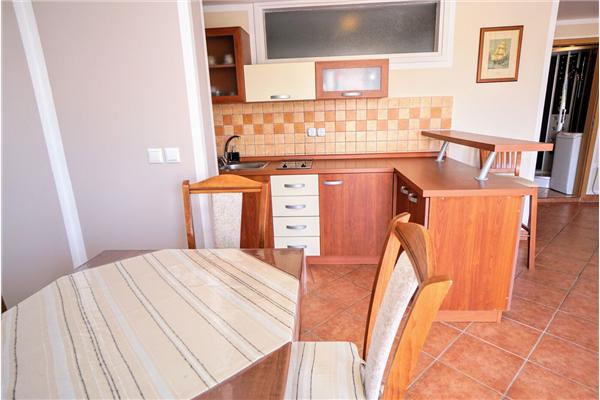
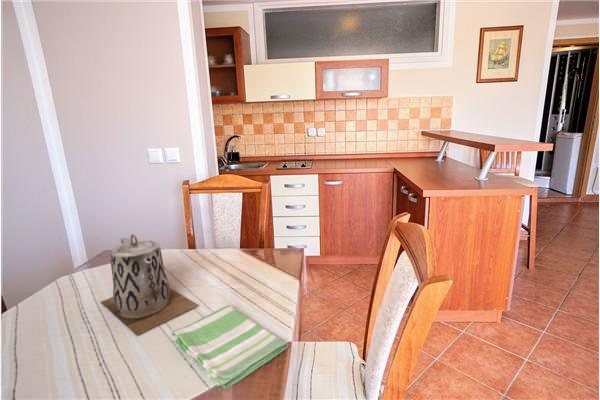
+ dish towel [171,303,290,390]
+ teapot [99,233,199,336]
